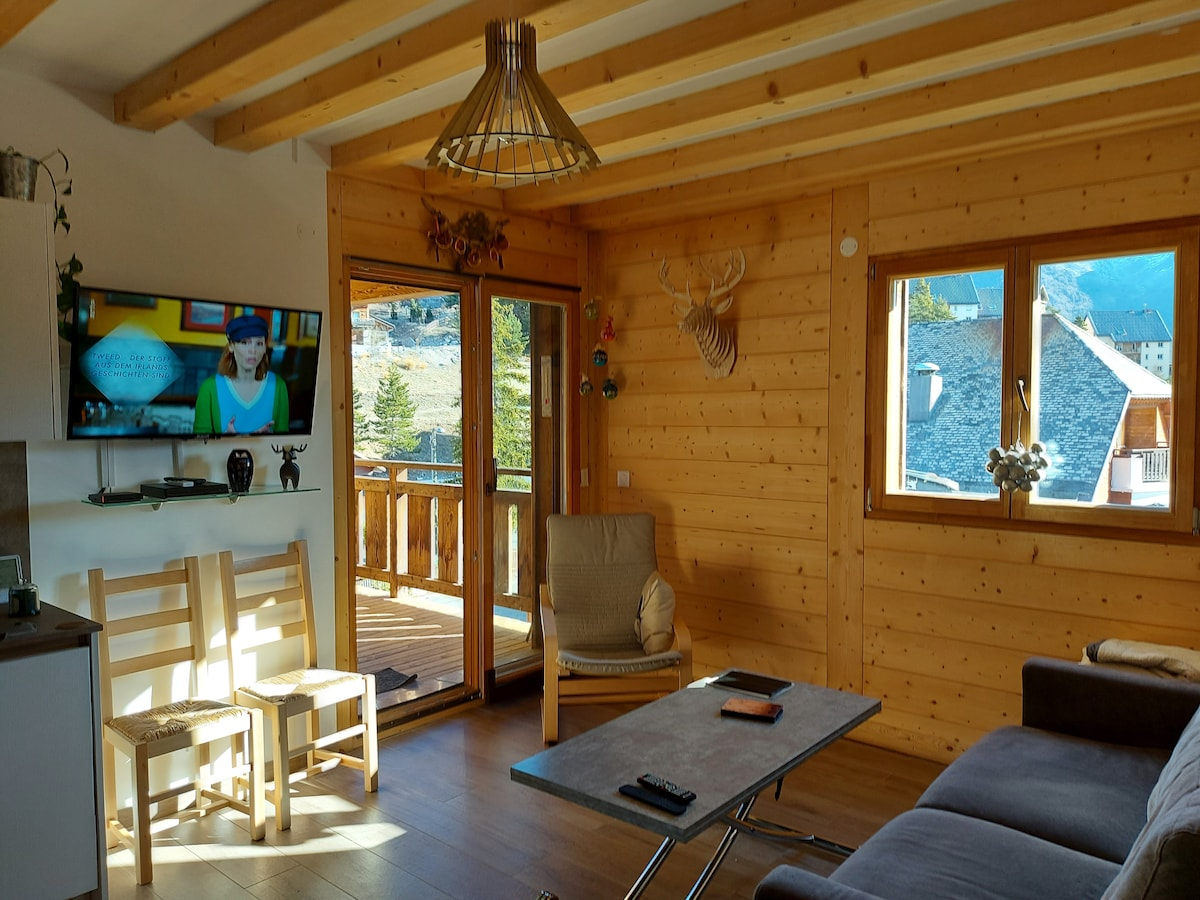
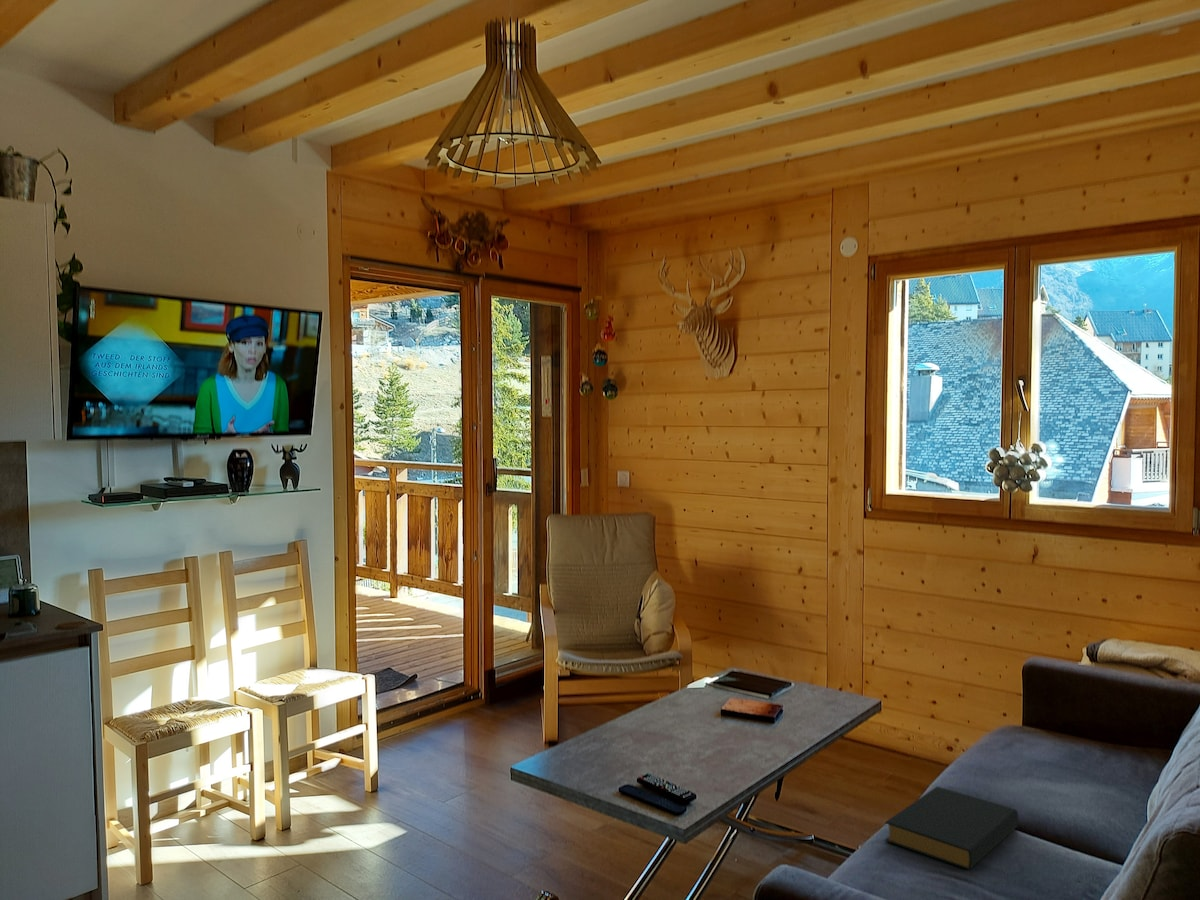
+ hardback book [884,786,1019,871]
